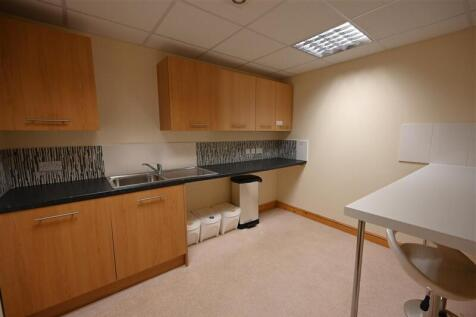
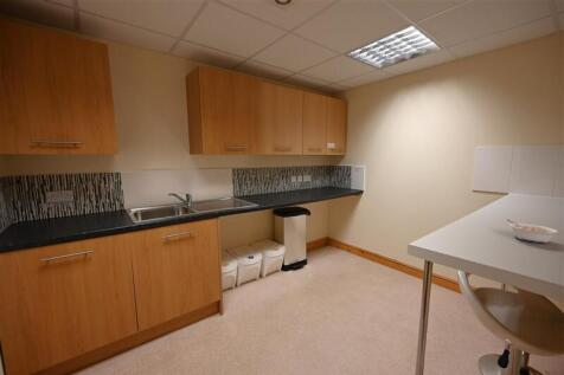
+ legume [506,219,559,244]
